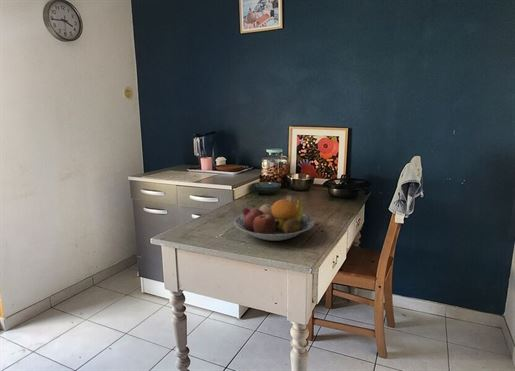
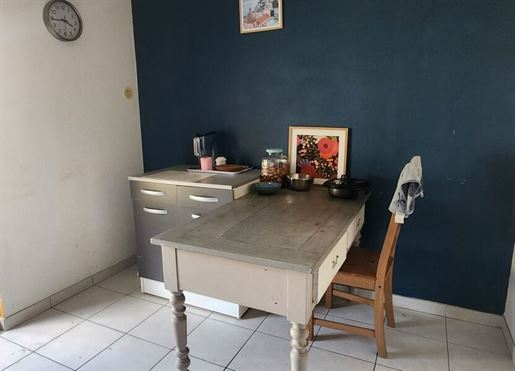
- fruit bowl [234,196,316,242]
